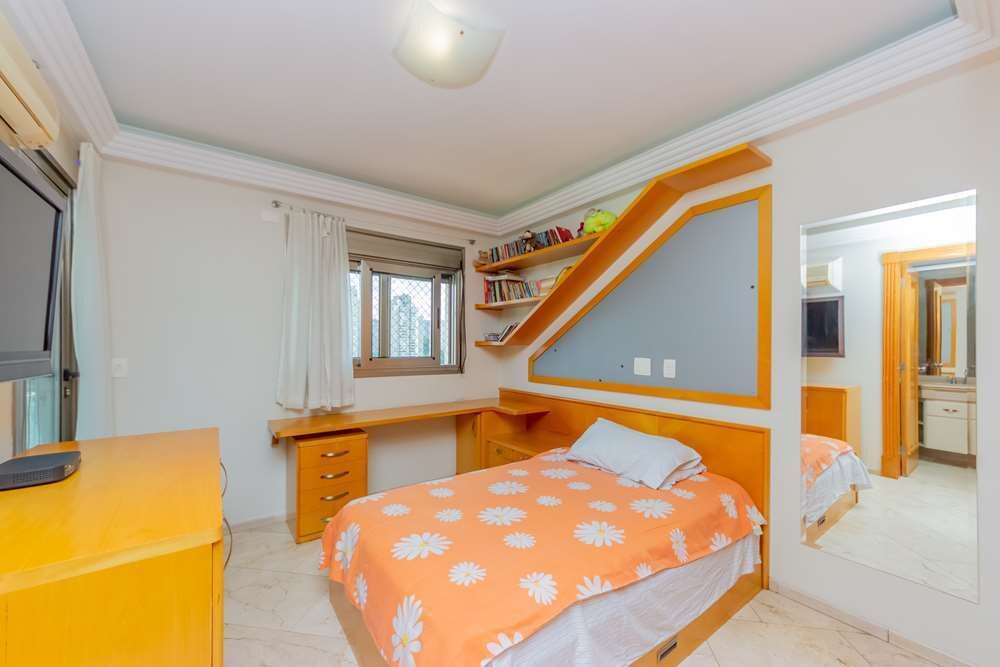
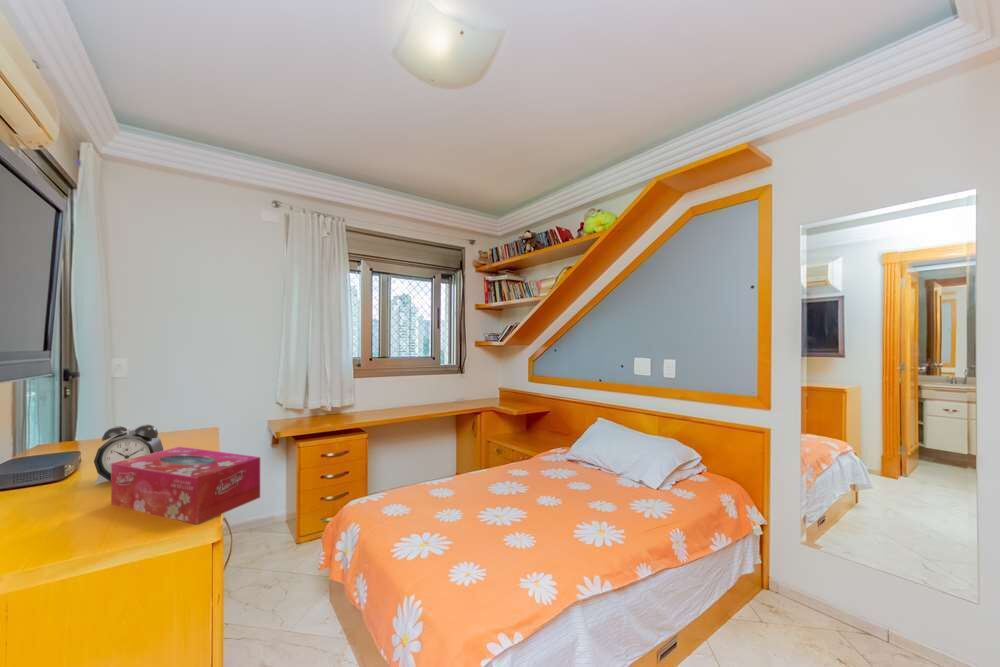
+ alarm clock [93,424,164,486]
+ tissue box [110,446,261,525]
